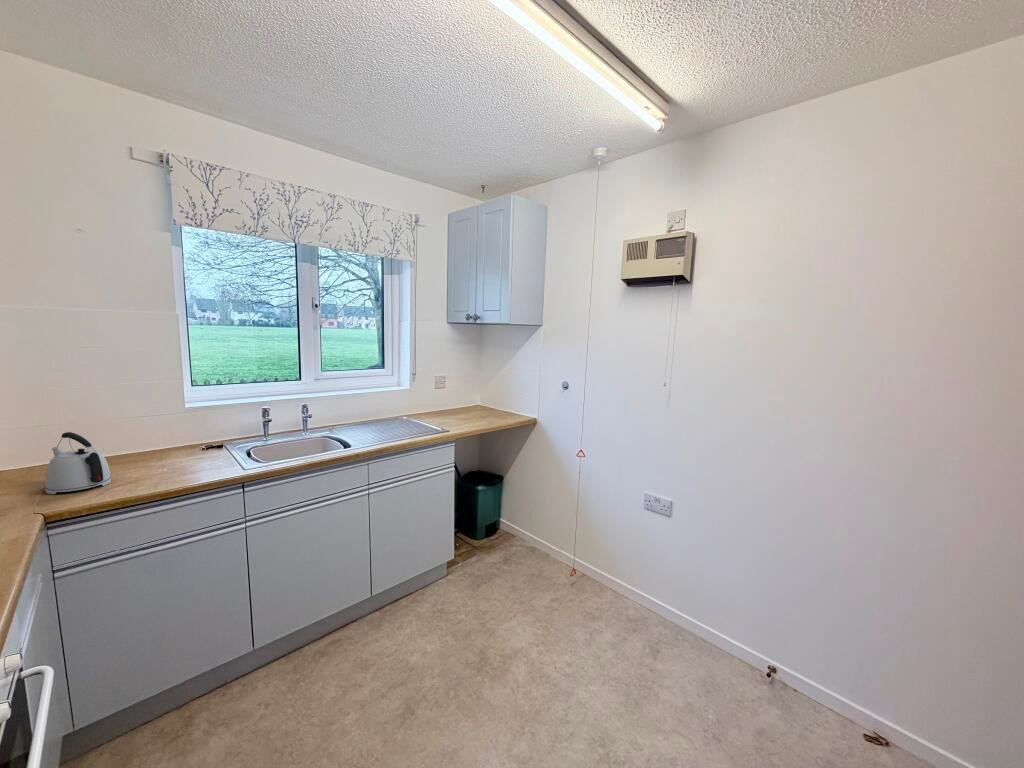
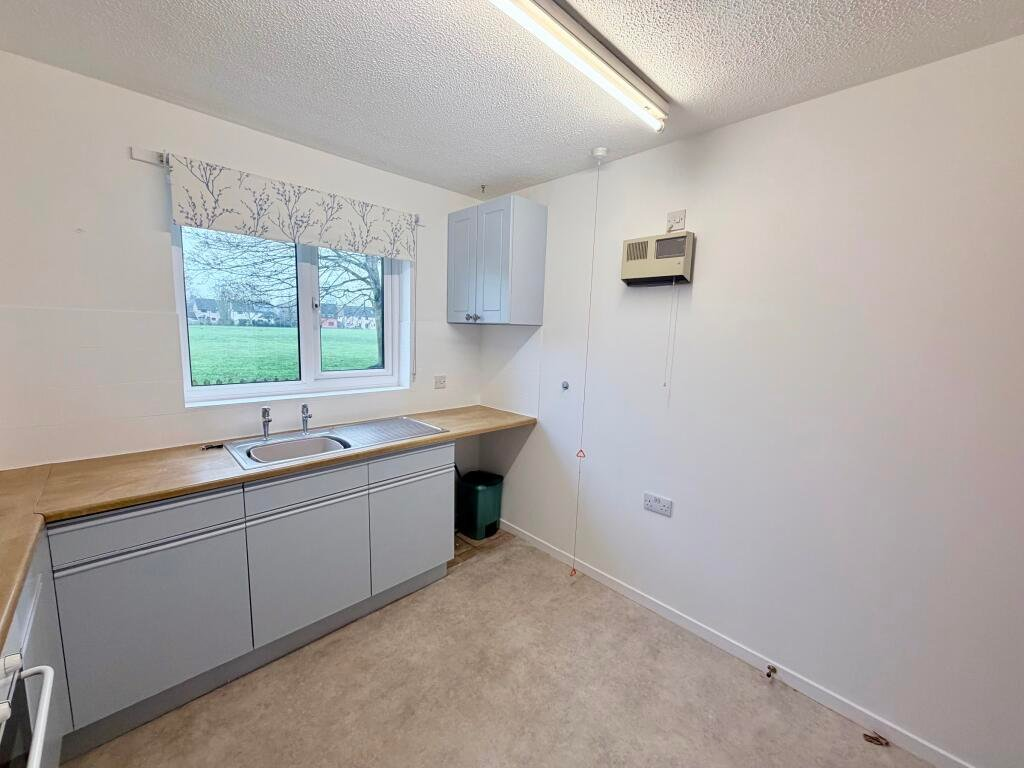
- kettle [44,431,112,495]
